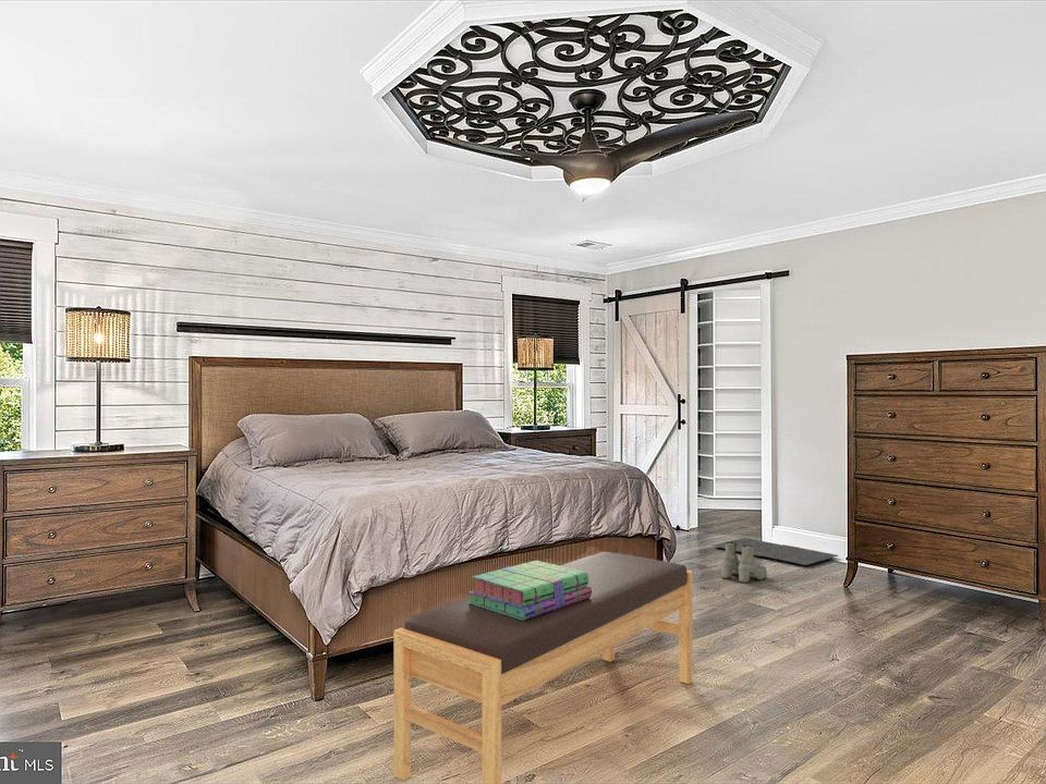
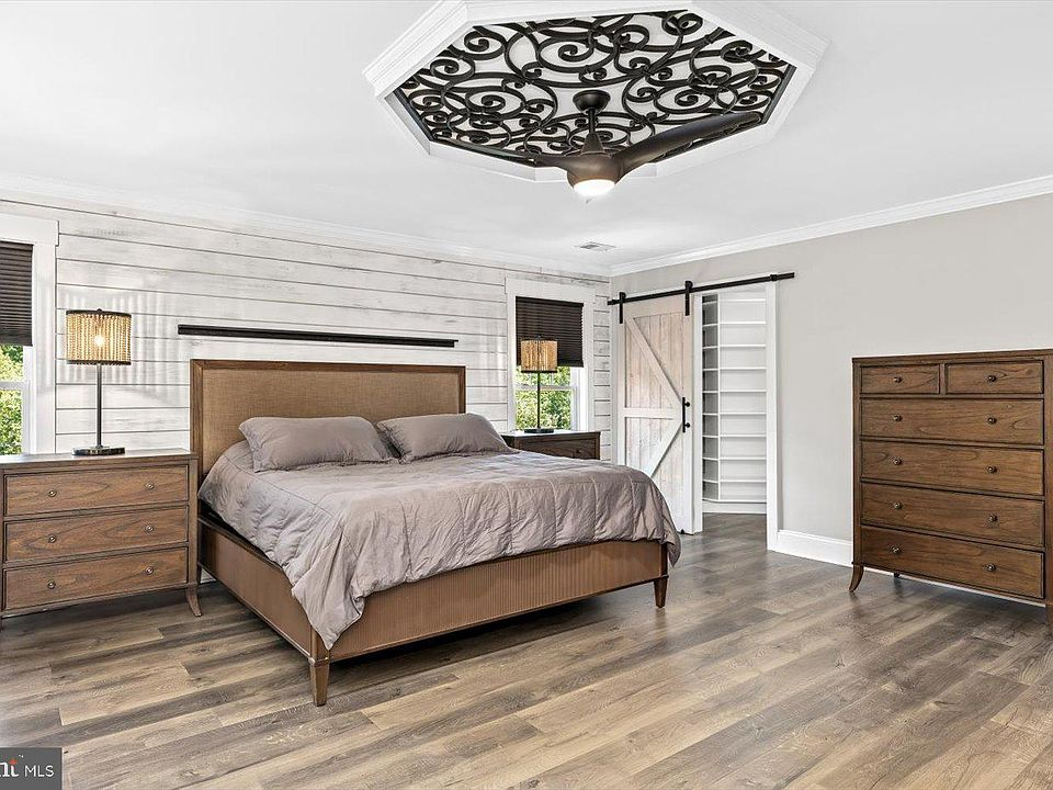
- stack of books [467,560,592,621]
- door mat [711,537,839,566]
- bench [392,551,693,784]
- boots [720,541,768,584]
